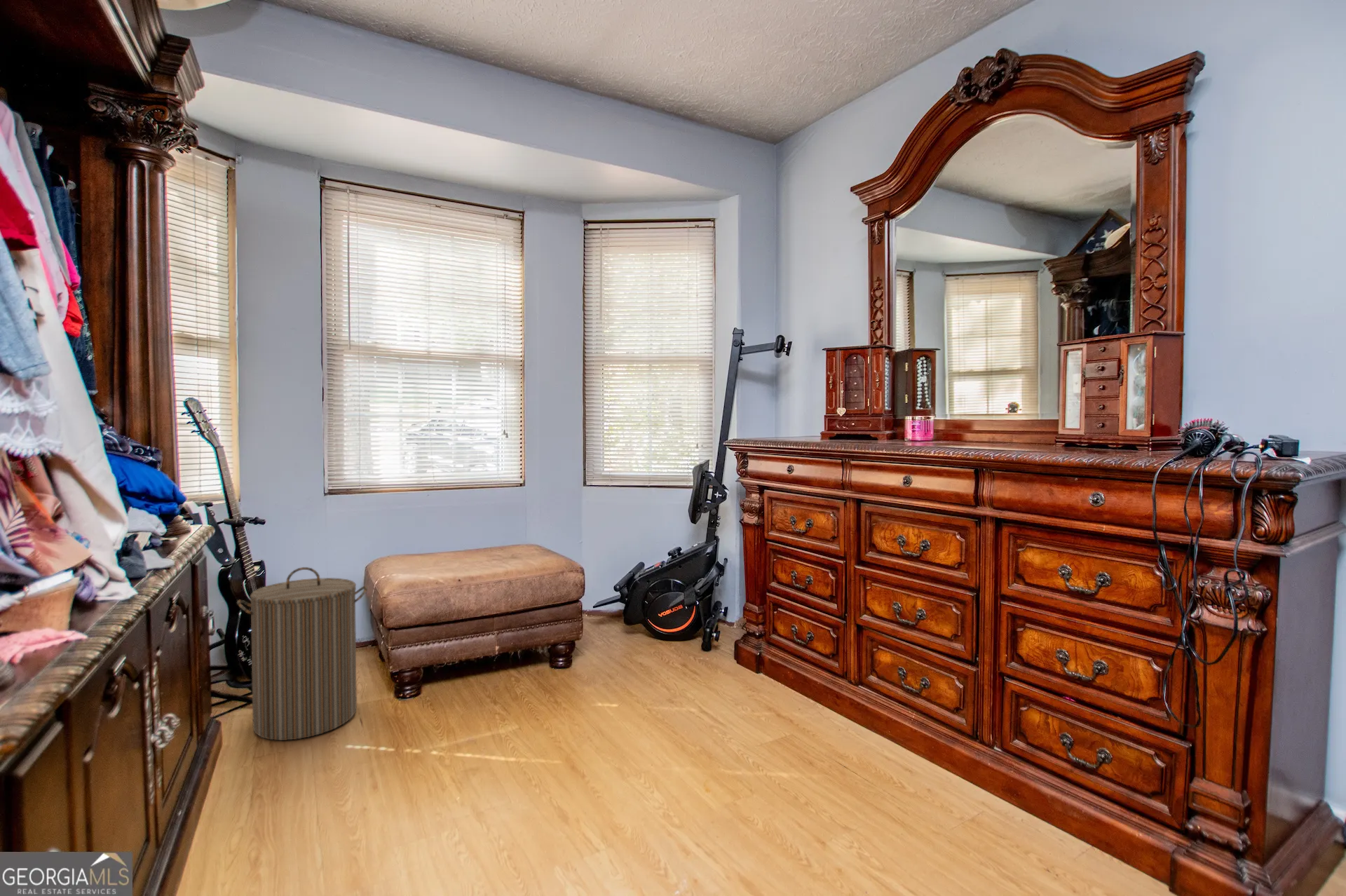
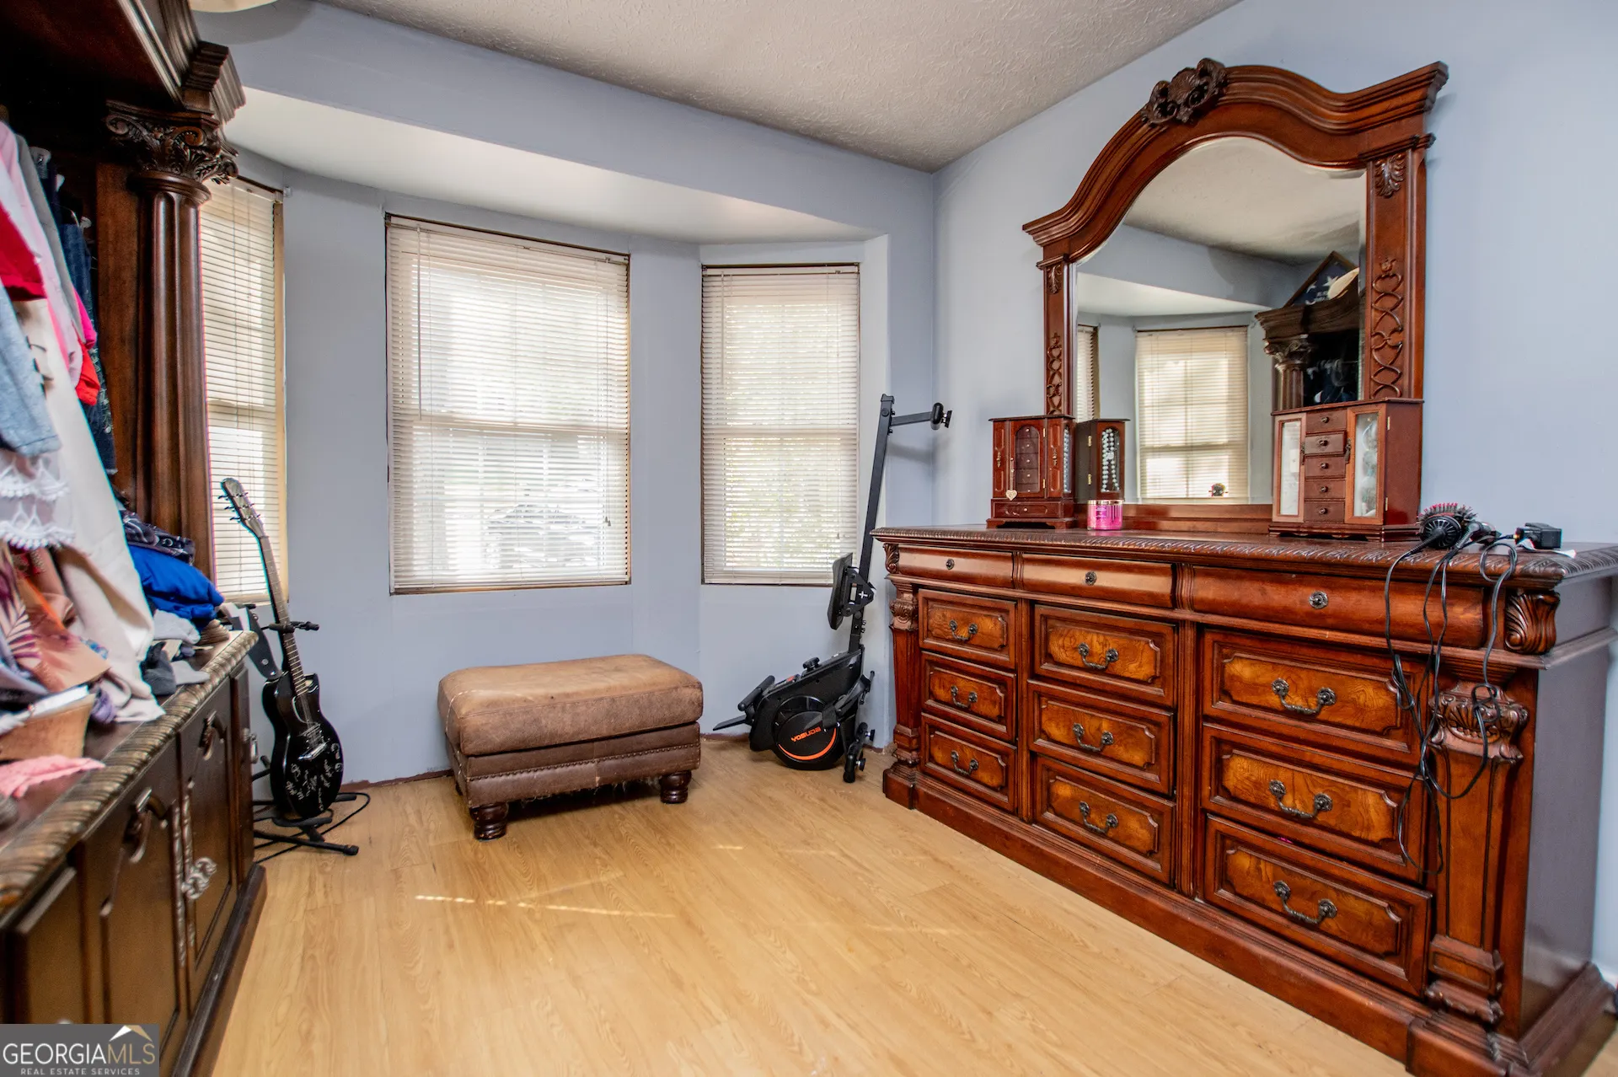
- laundry hamper [236,566,368,741]
